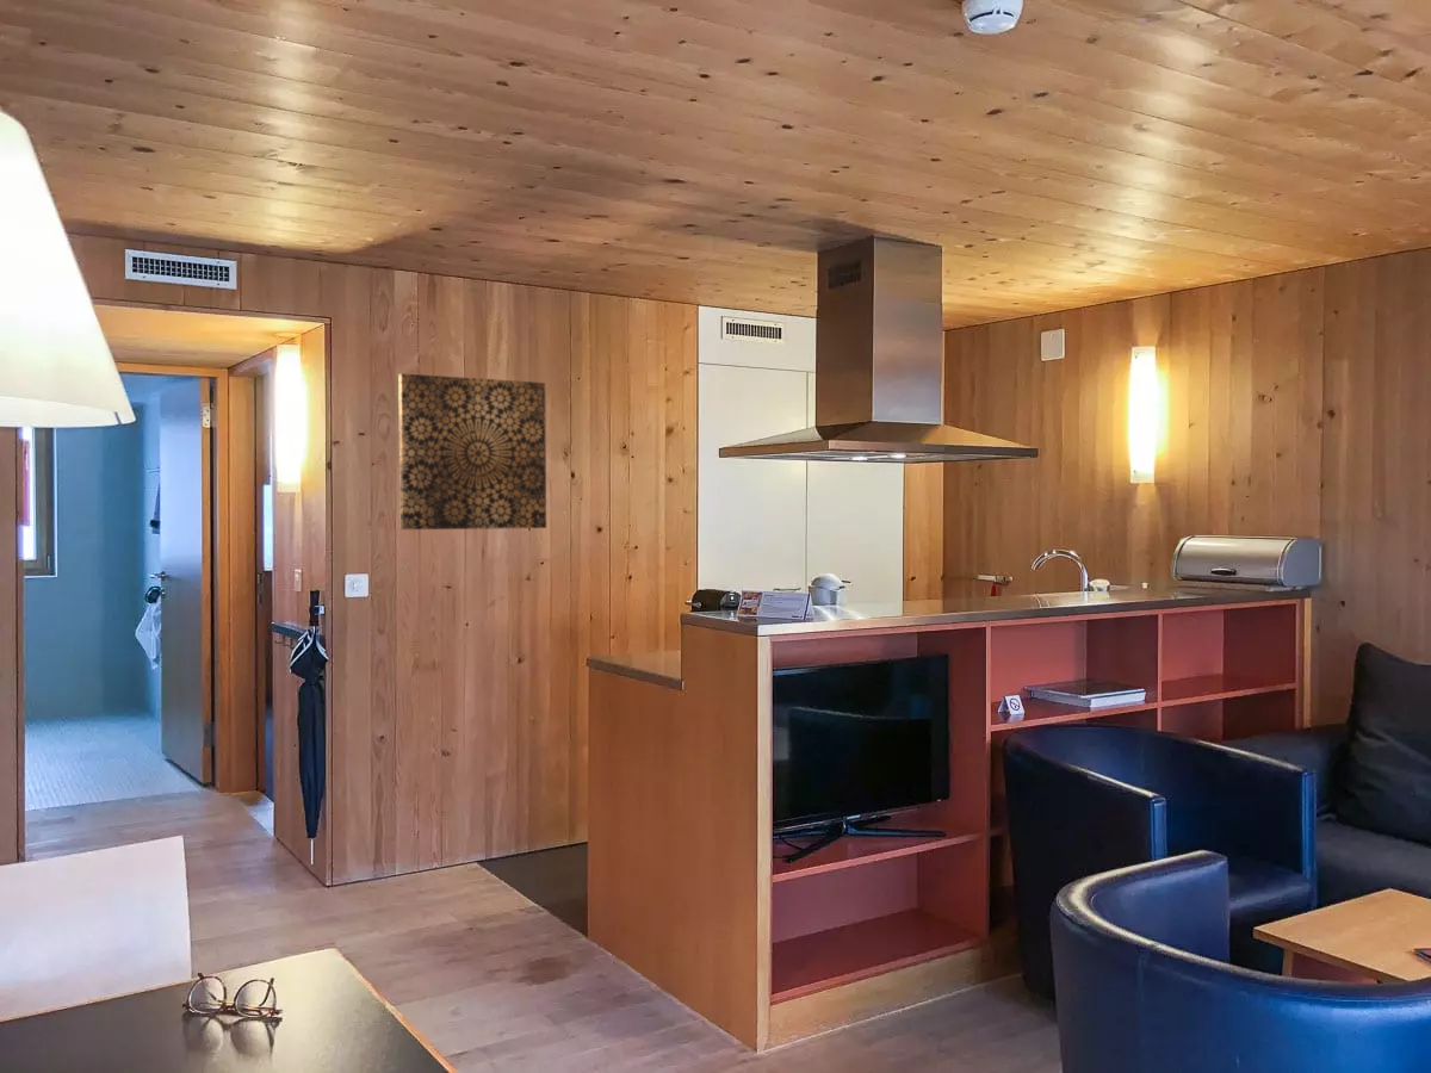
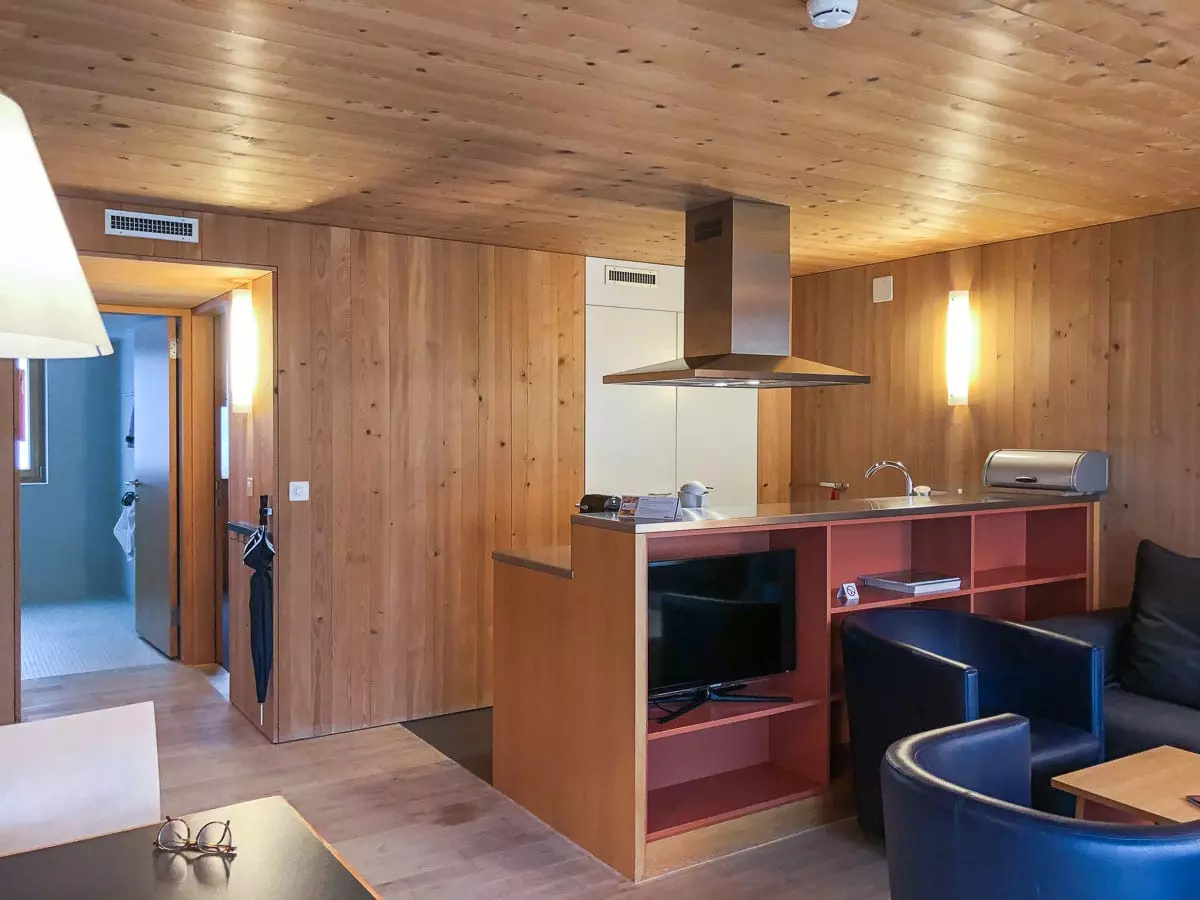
- wall art [397,372,547,531]
